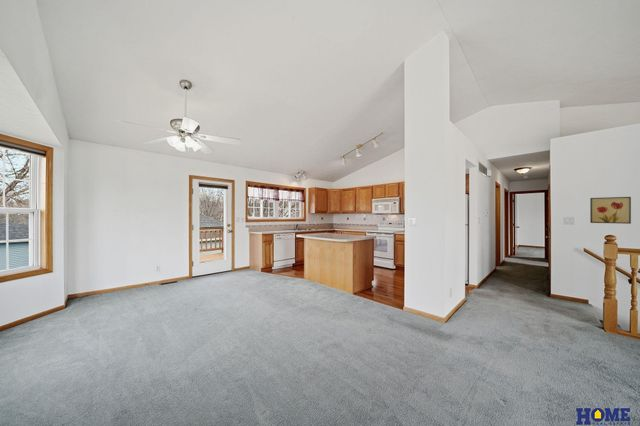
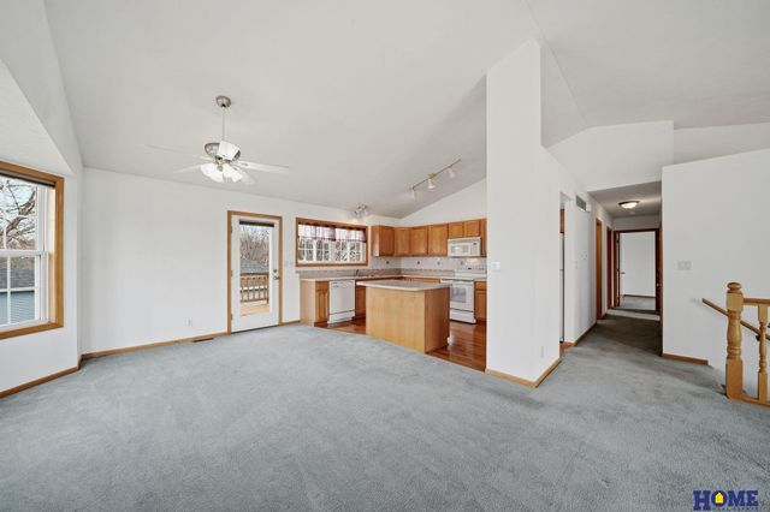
- wall art [589,196,632,225]
